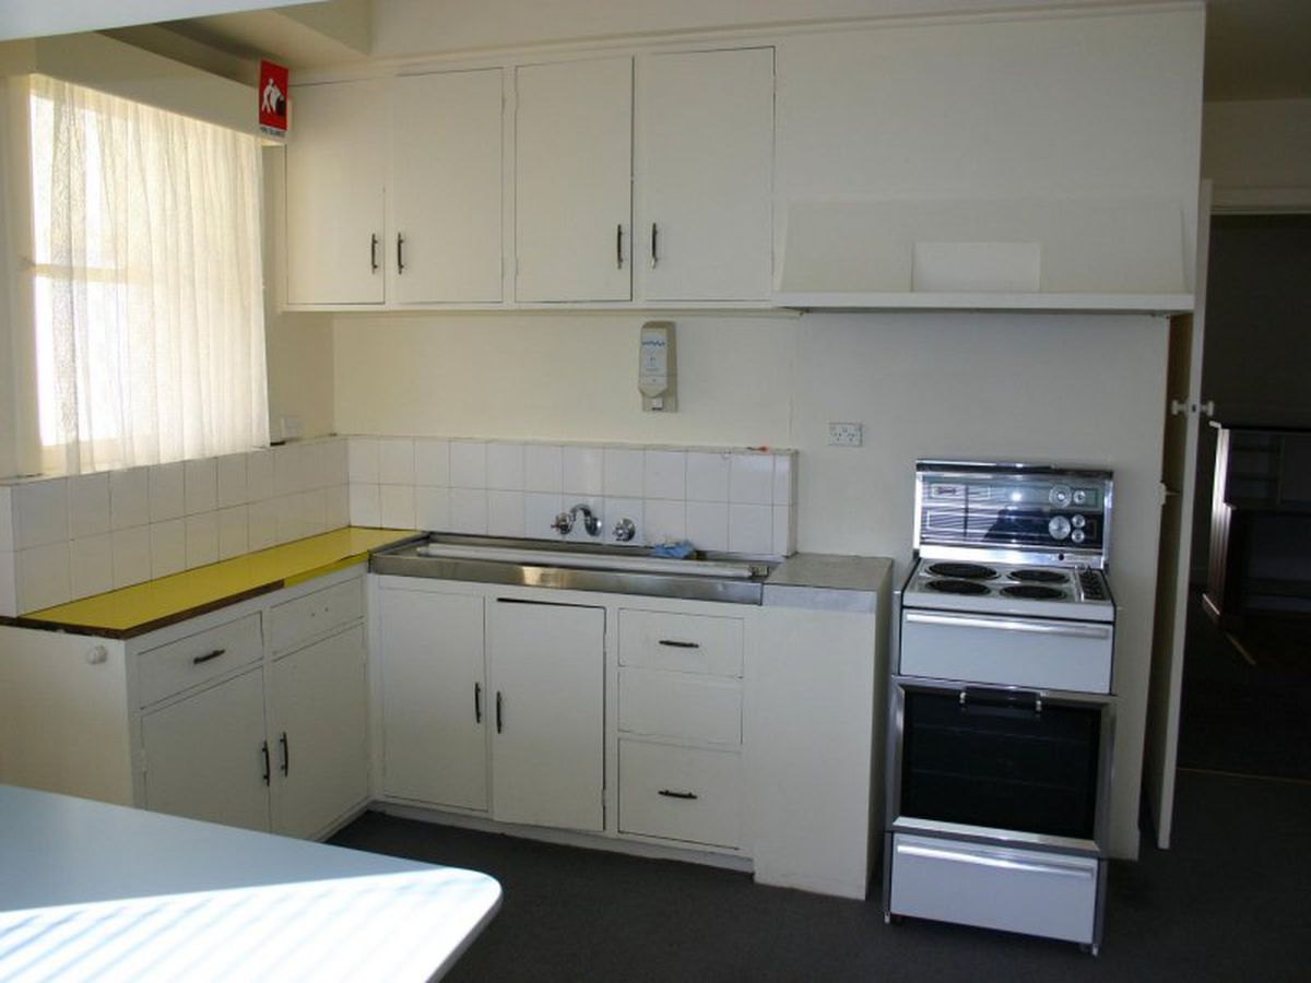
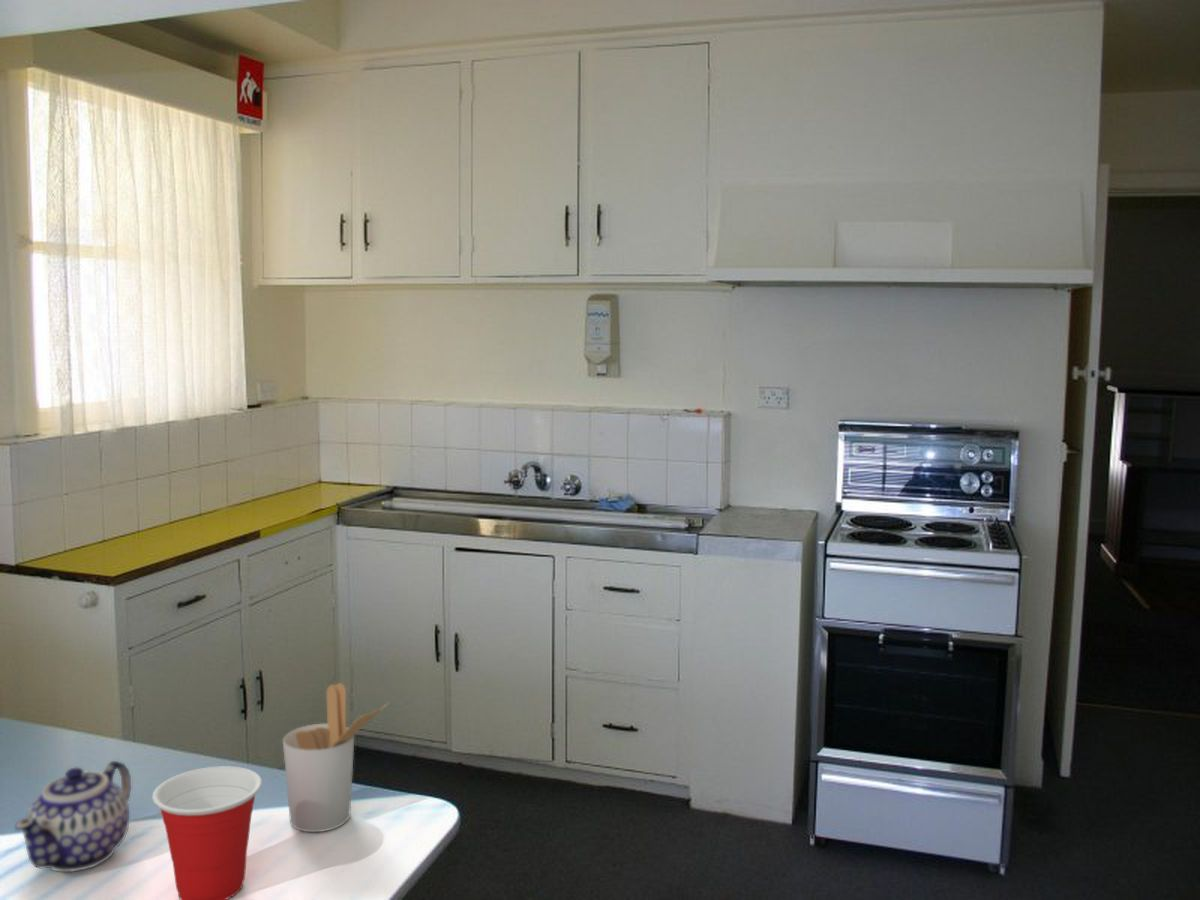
+ utensil holder [282,682,391,833]
+ teapot [14,760,132,873]
+ cup [151,765,263,900]
